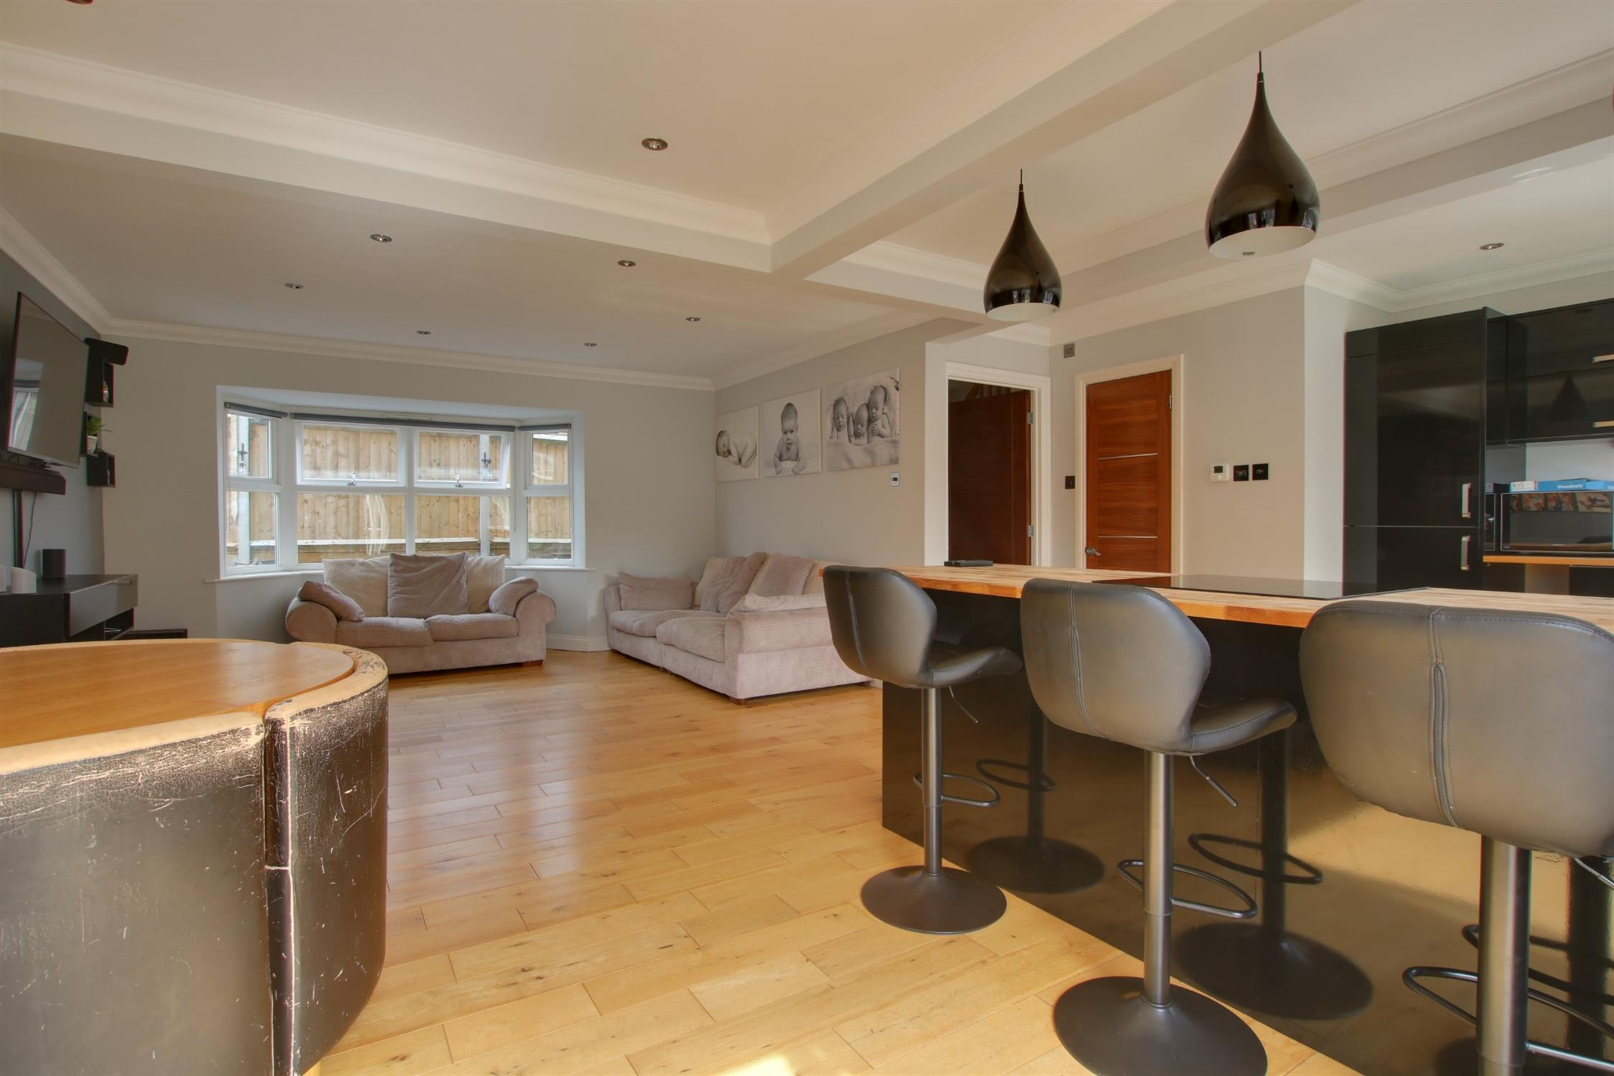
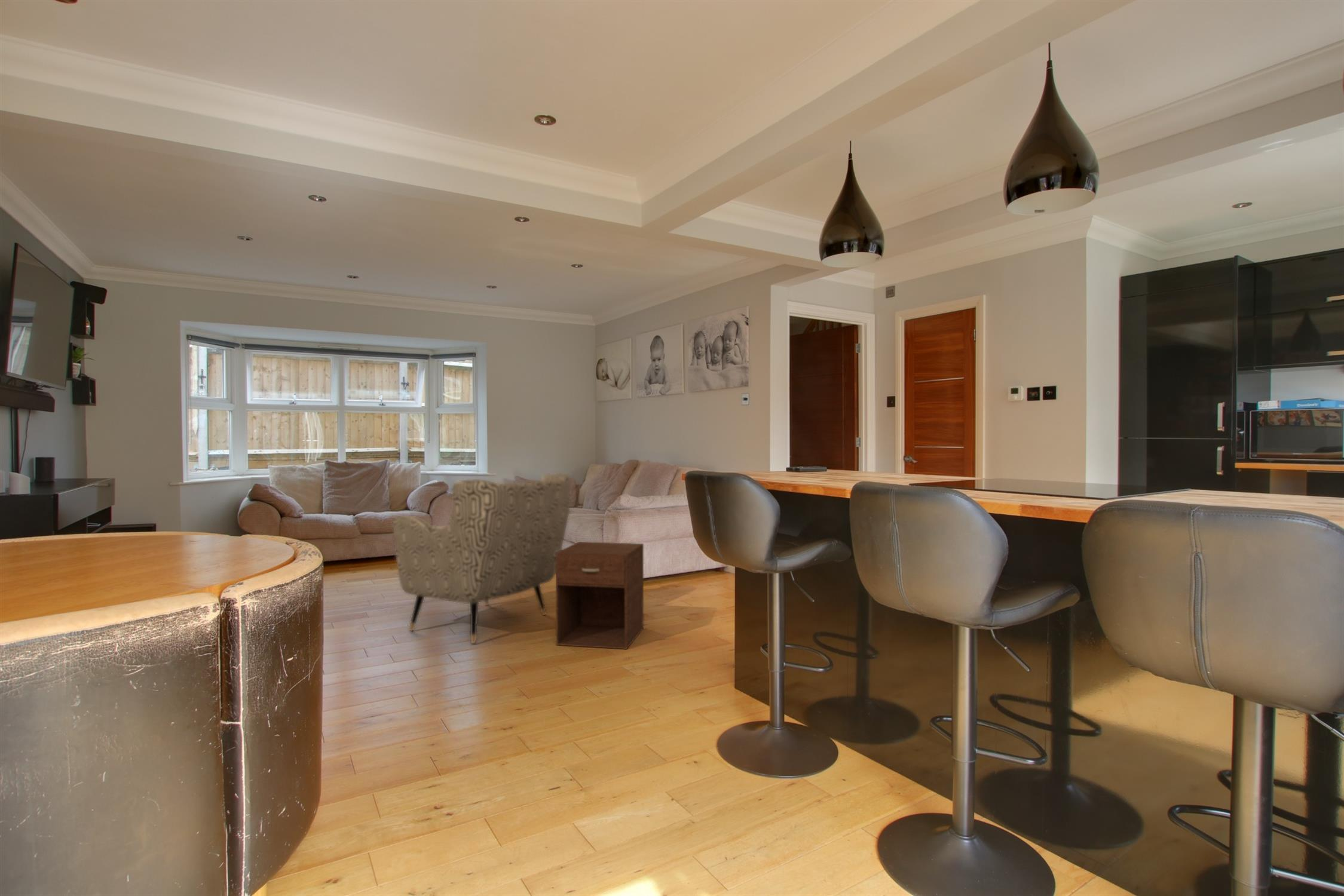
+ nightstand [555,541,644,650]
+ armchair [392,472,571,644]
